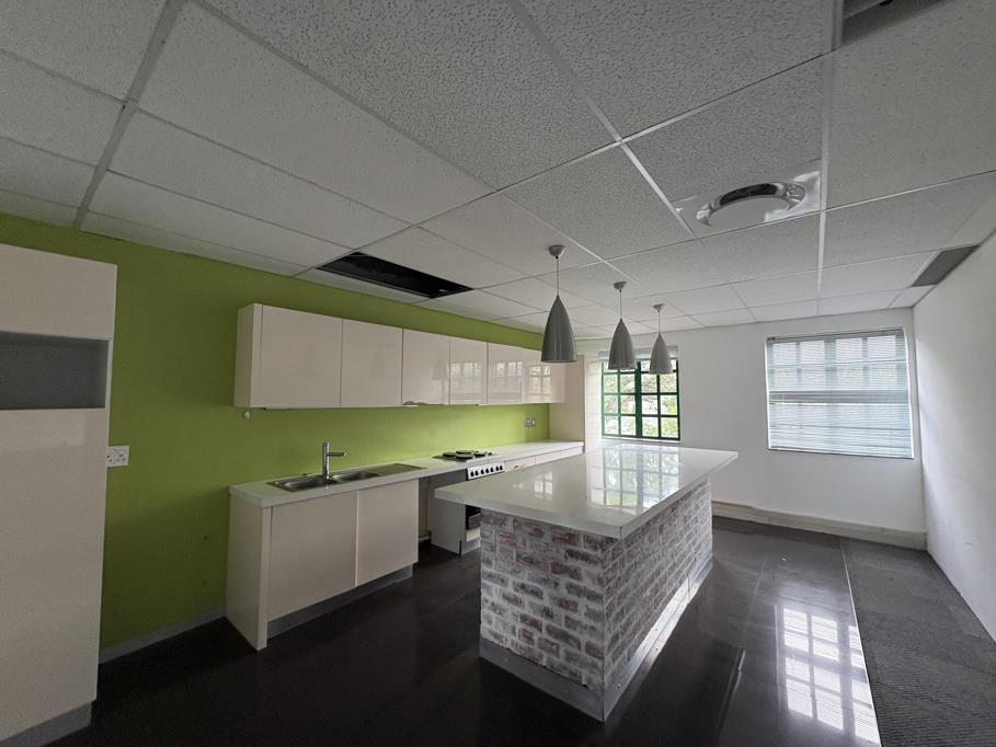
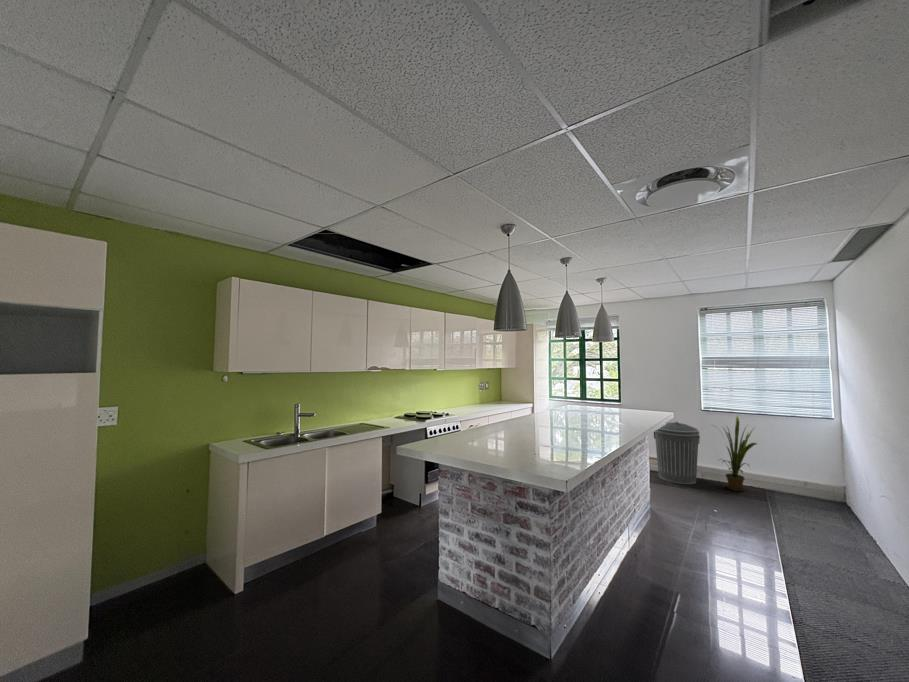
+ trash can [653,420,701,485]
+ house plant [712,415,759,492]
